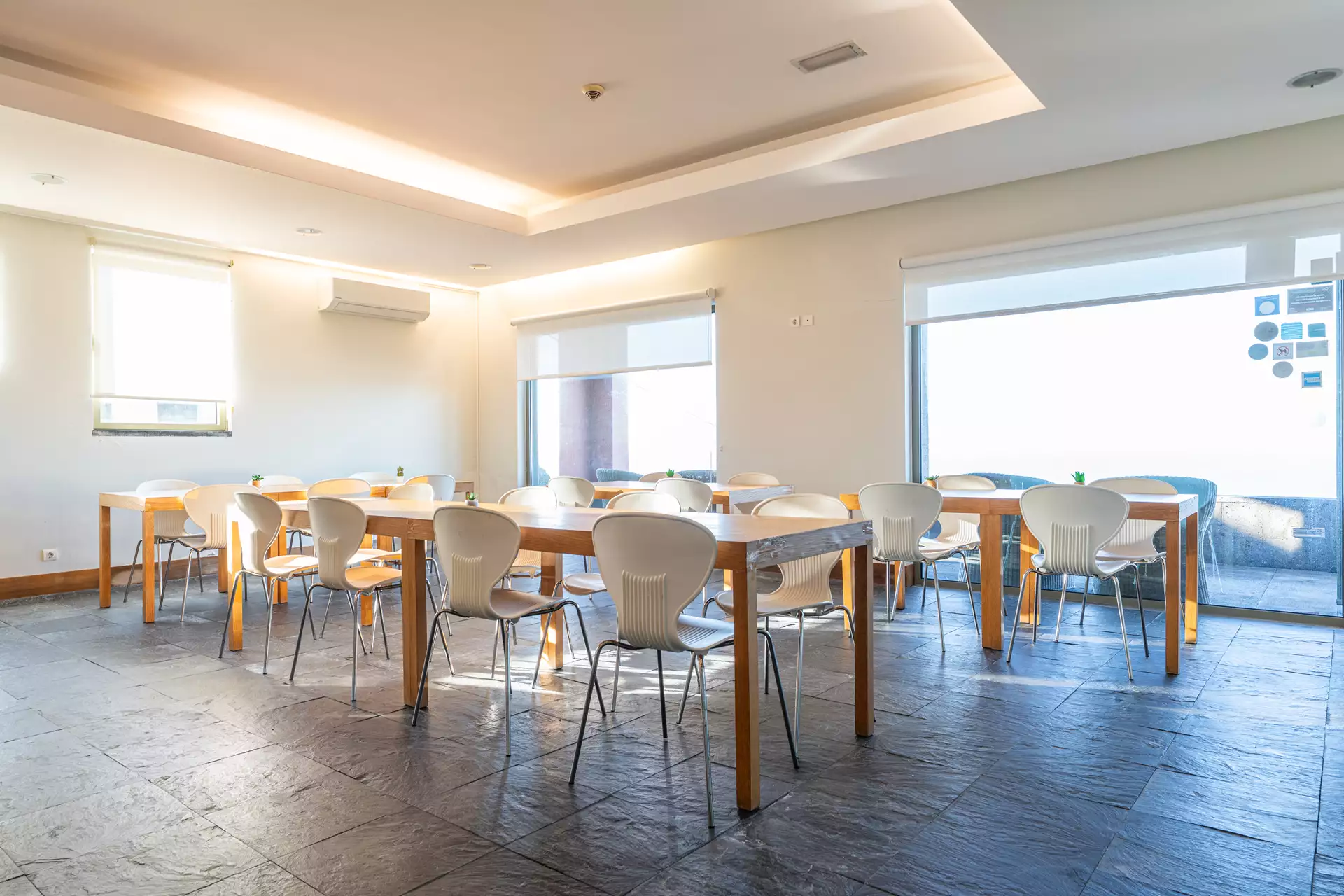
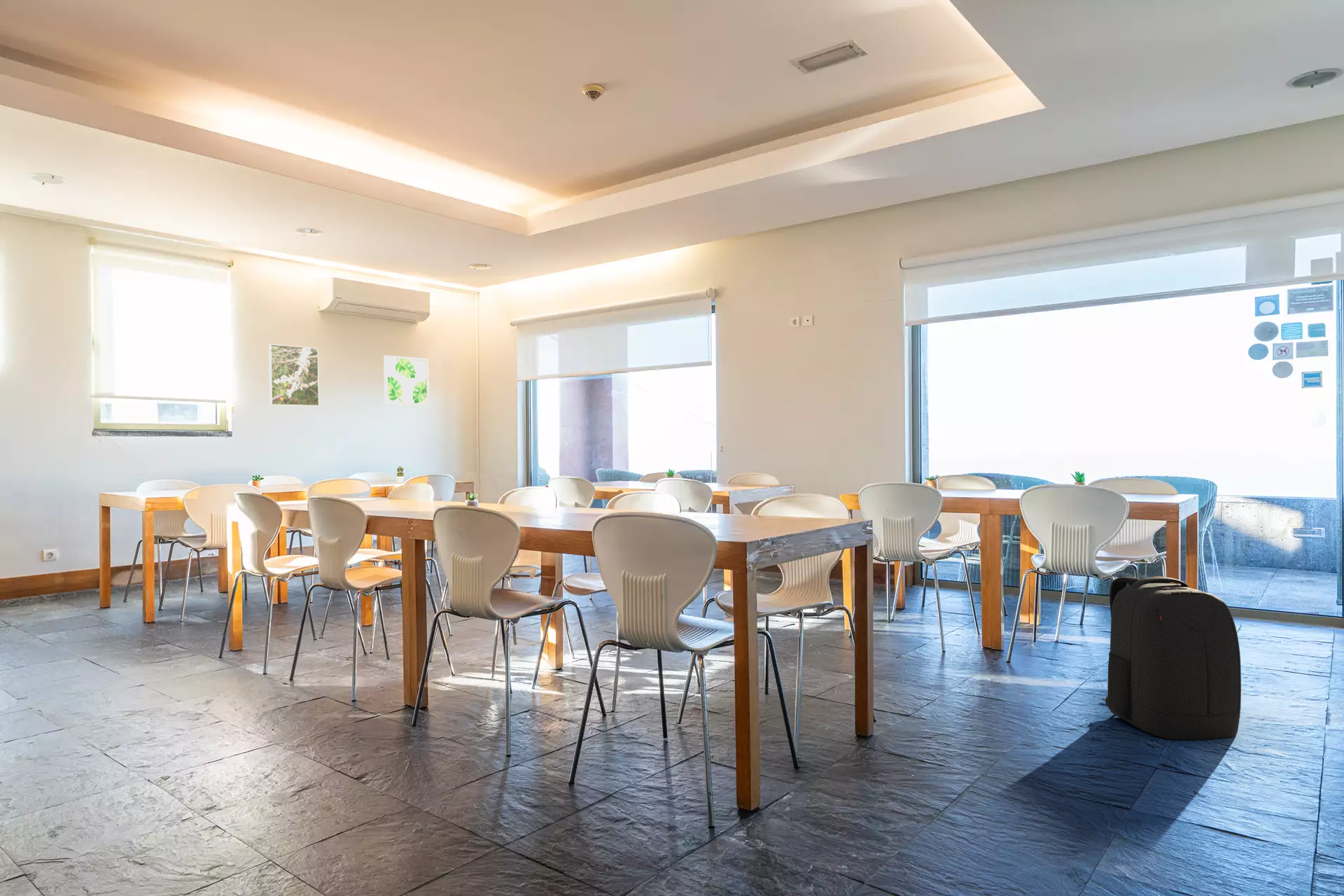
+ wall art [383,355,430,407]
+ backpack [1101,575,1242,741]
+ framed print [268,343,320,407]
